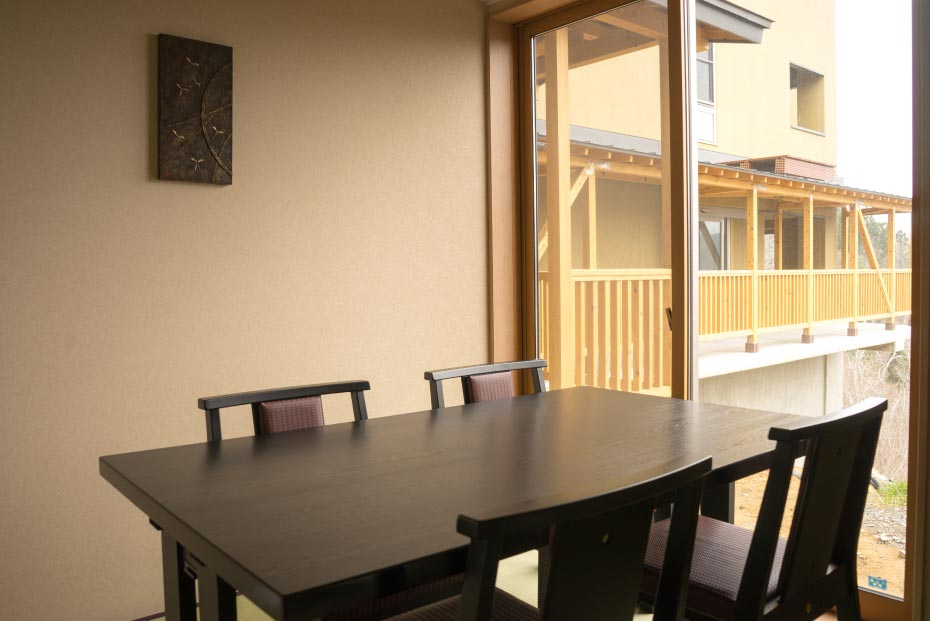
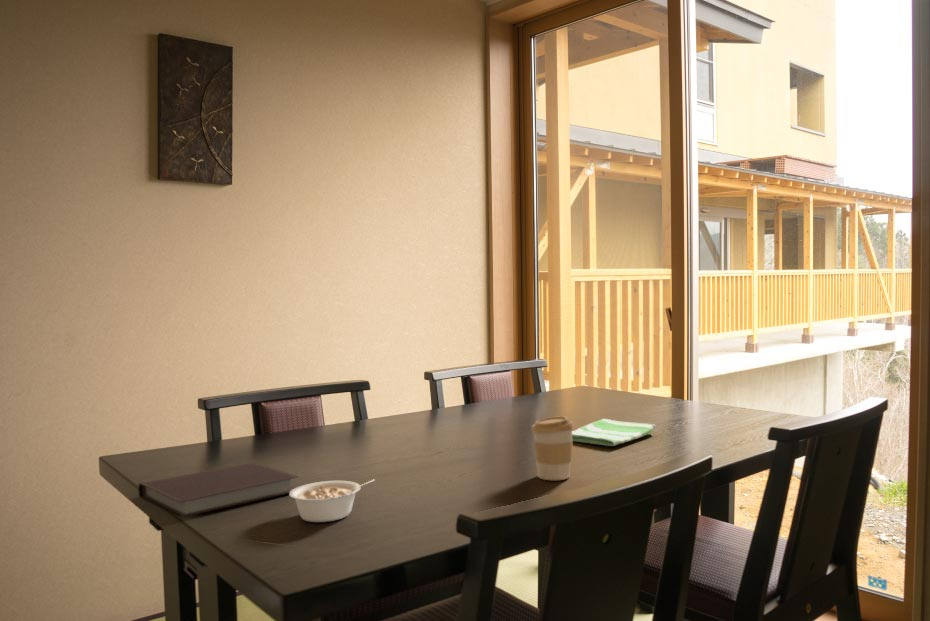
+ coffee cup [531,415,575,481]
+ dish towel [572,418,656,447]
+ notebook [138,461,299,519]
+ legume [288,478,376,523]
